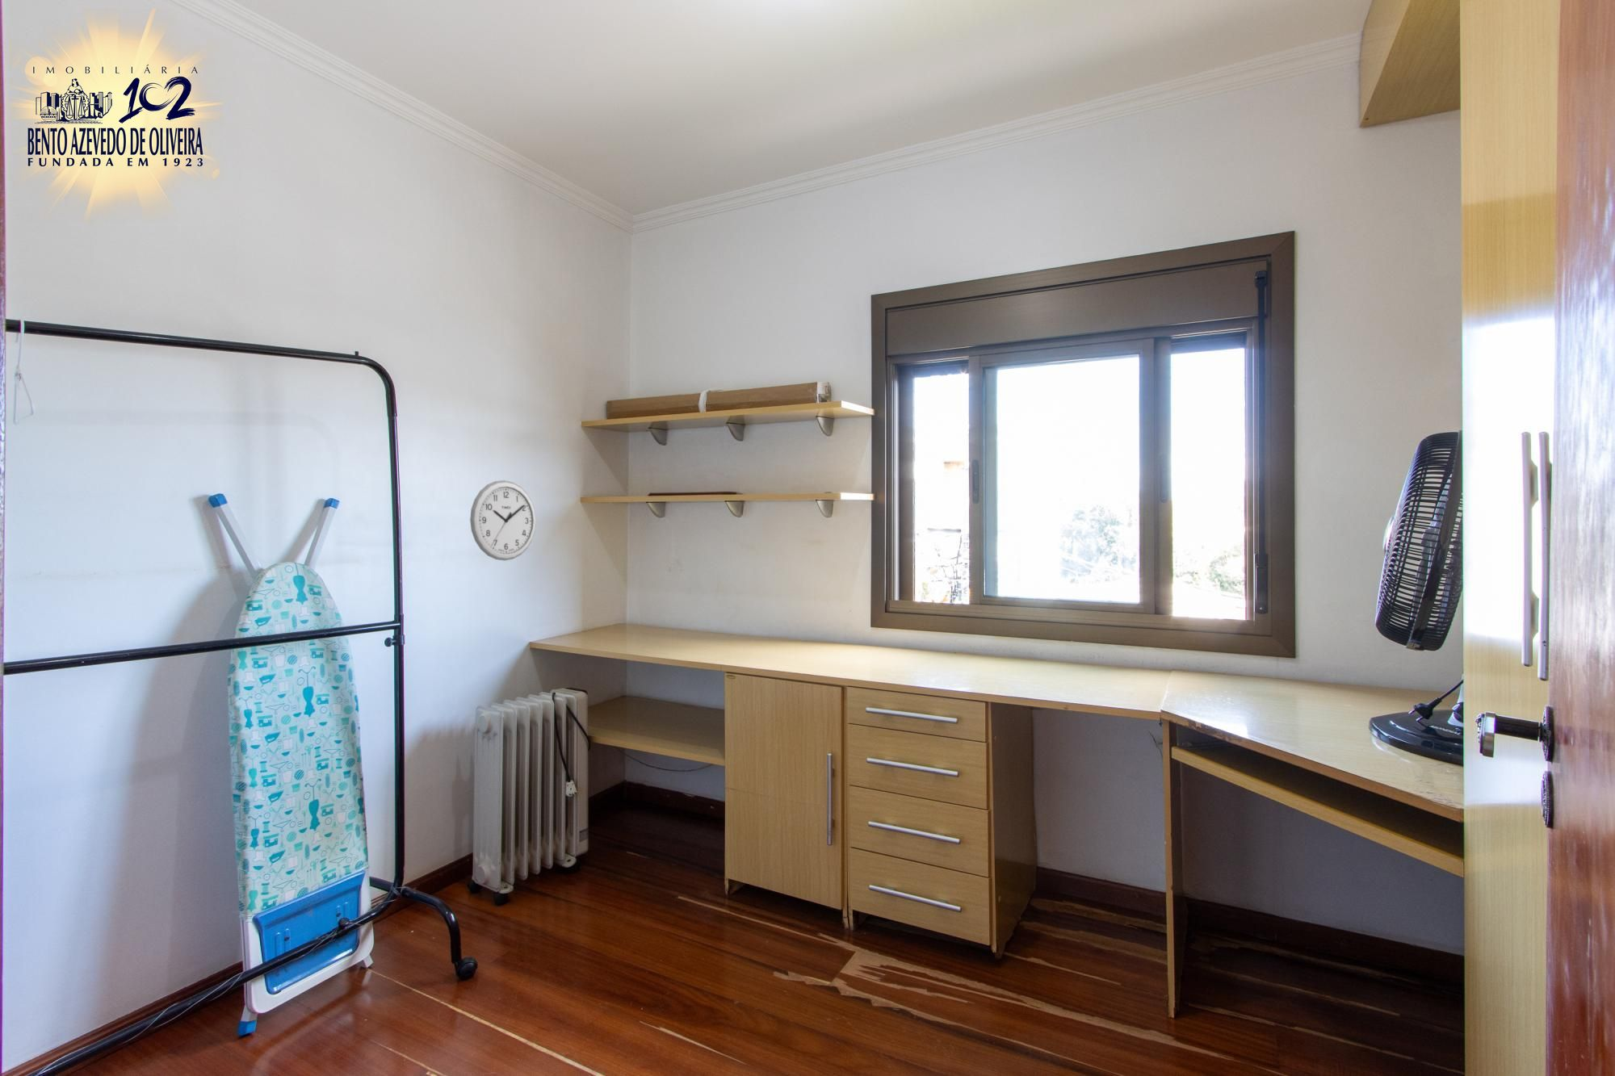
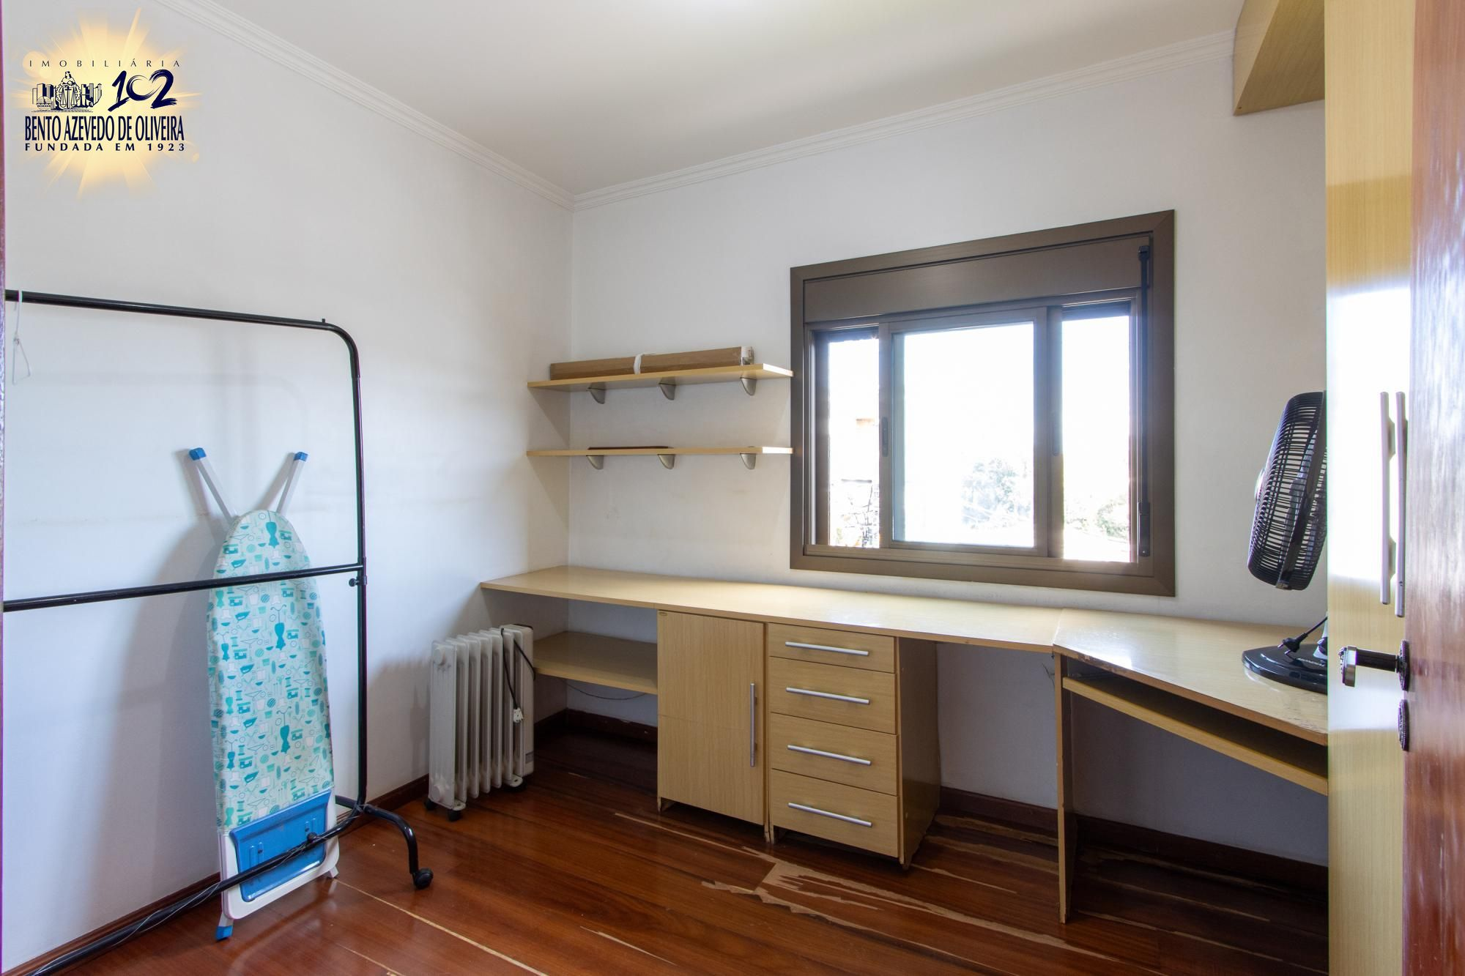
- wall clock [469,479,537,561]
